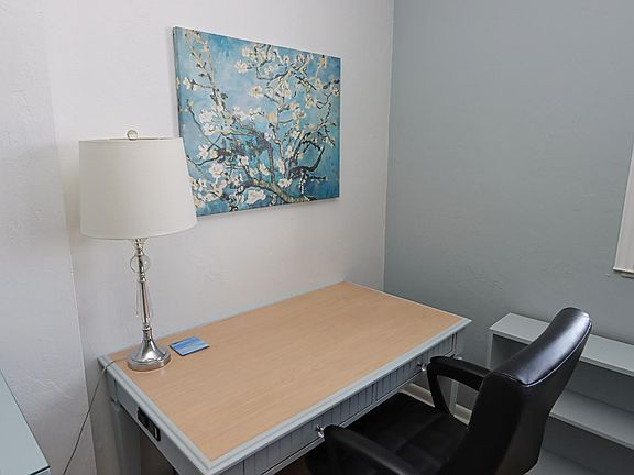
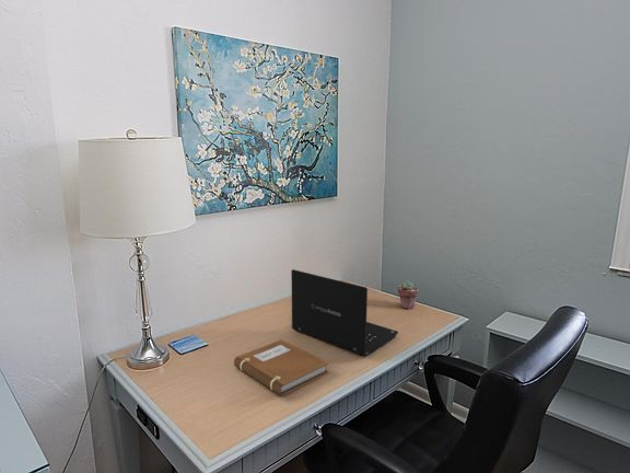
+ potted succulent [397,279,420,310]
+ notebook [233,338,330,396]
+ laptop [290,268,399,357]
